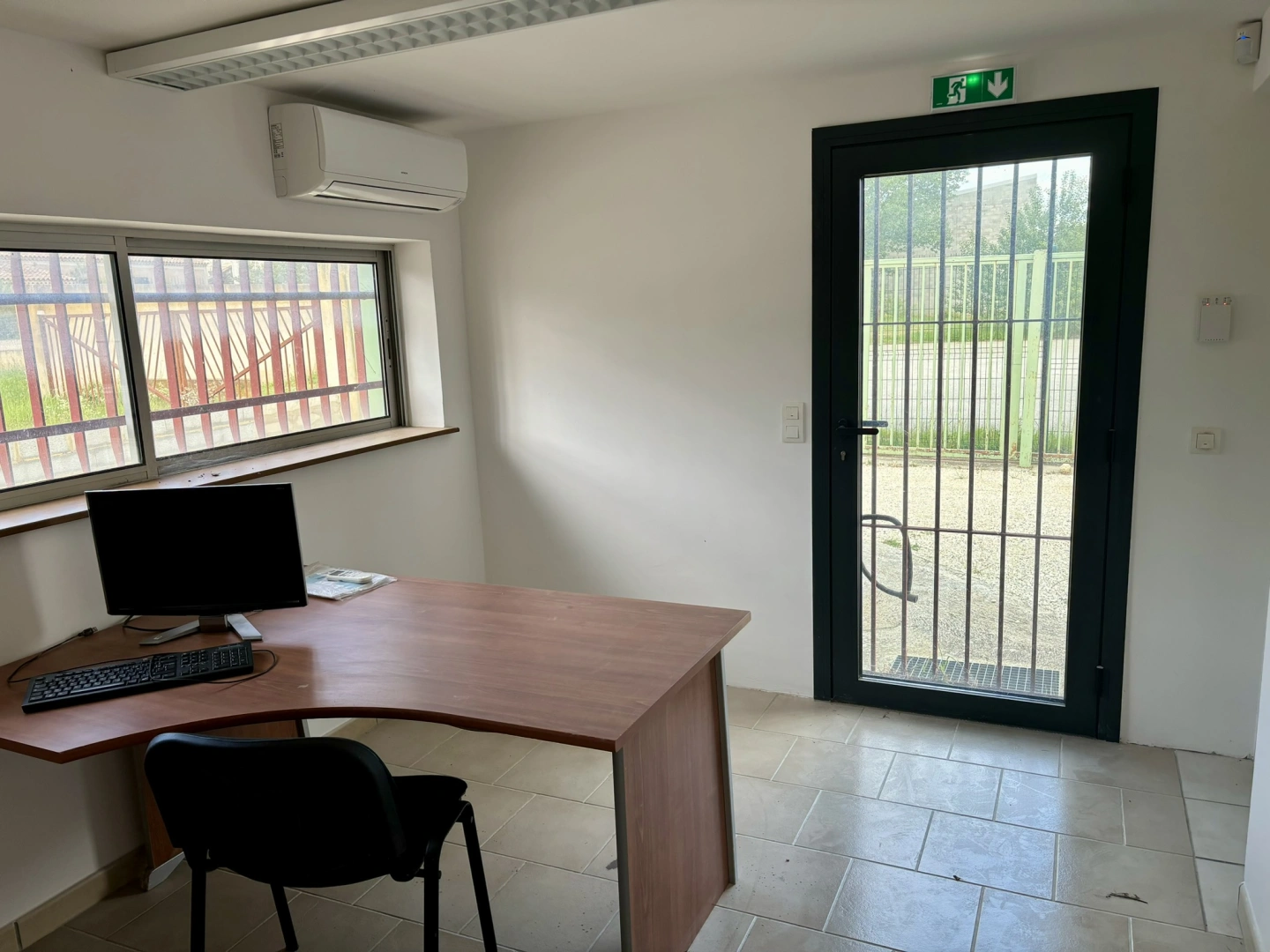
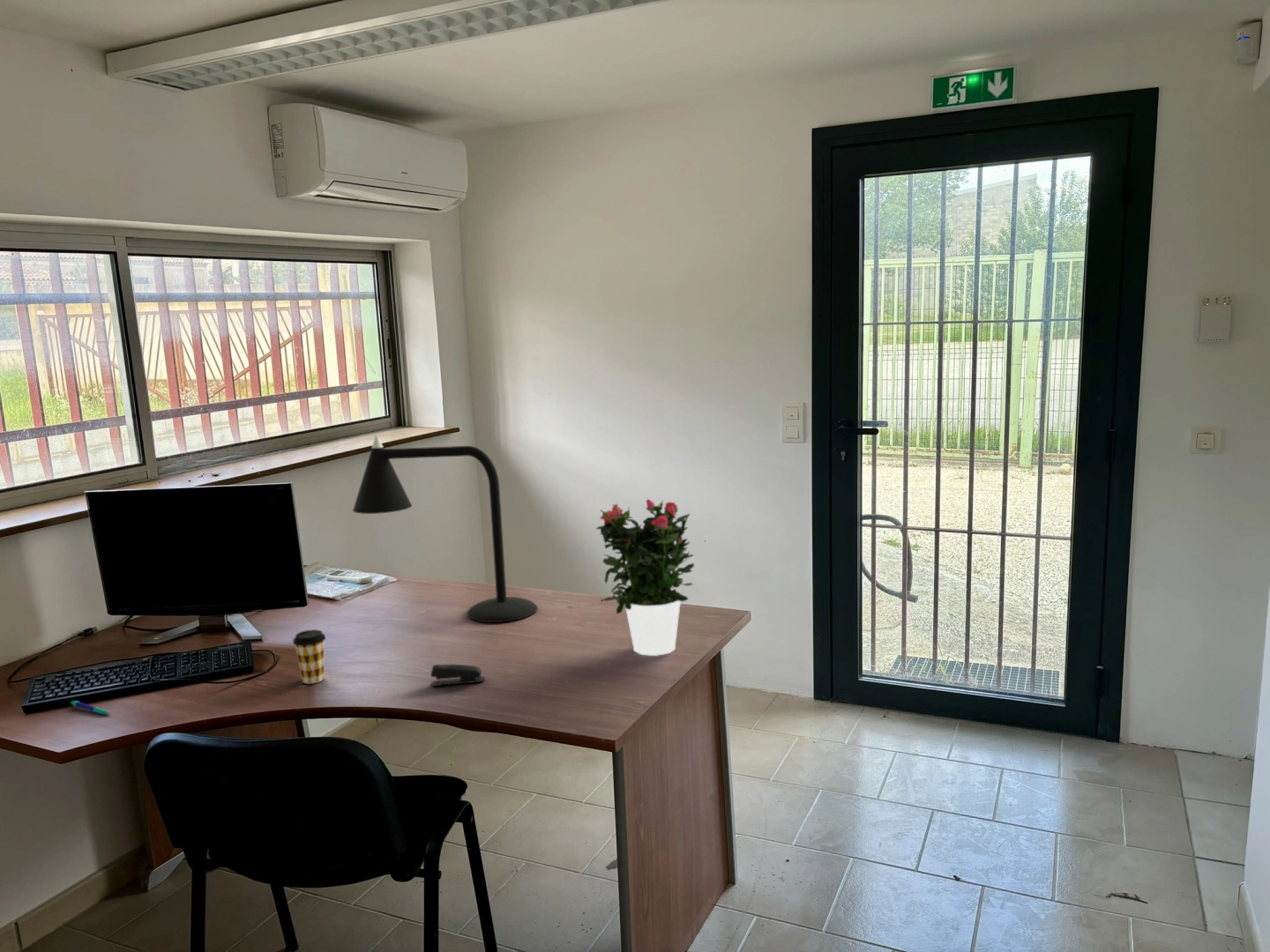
+ potted flower [595,498,695,657]
+ pen [70,700,110,716]
+ stapler [430,663,486,687]
+ desk lamp [352,433,538,623]
+ coffee cup [292,628,326,685]
